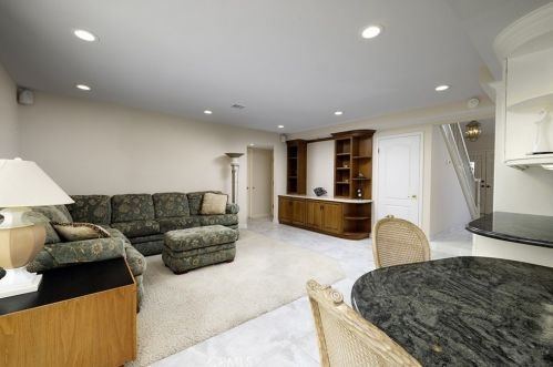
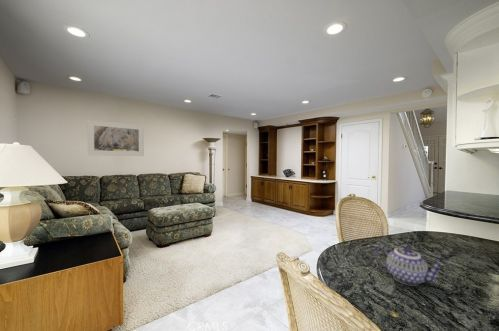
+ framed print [86,119,145,157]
+ teapot [374,245,447,287]
